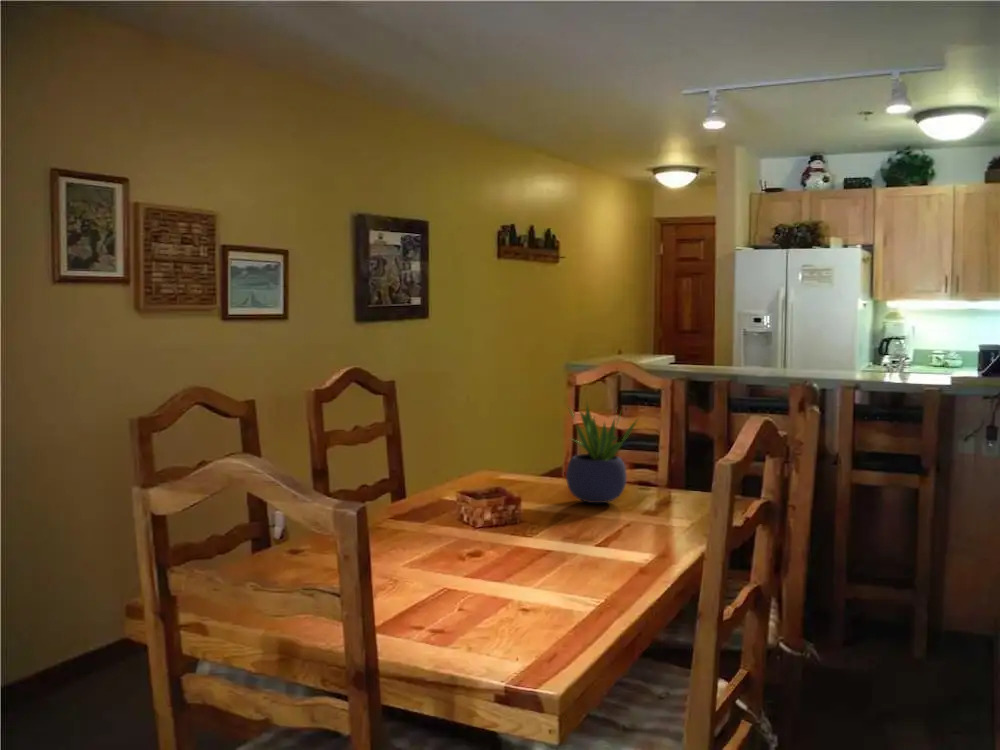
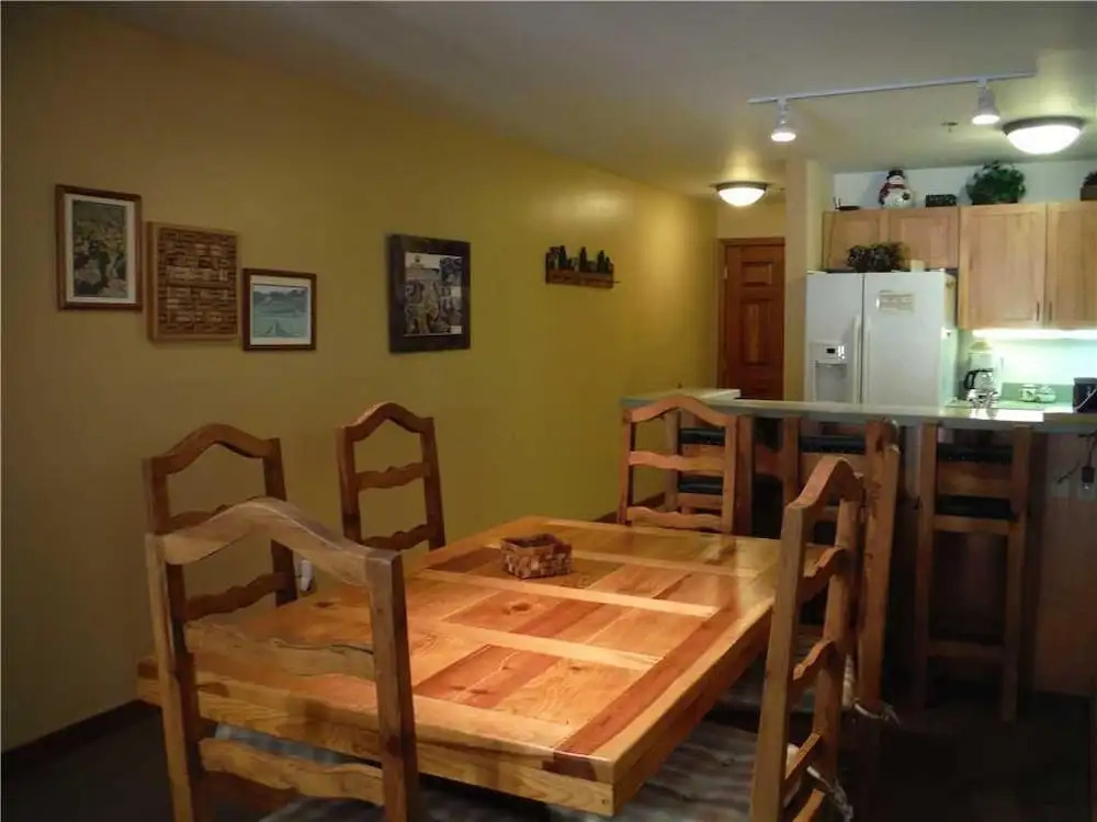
- potted plant [565,398,640,504]
